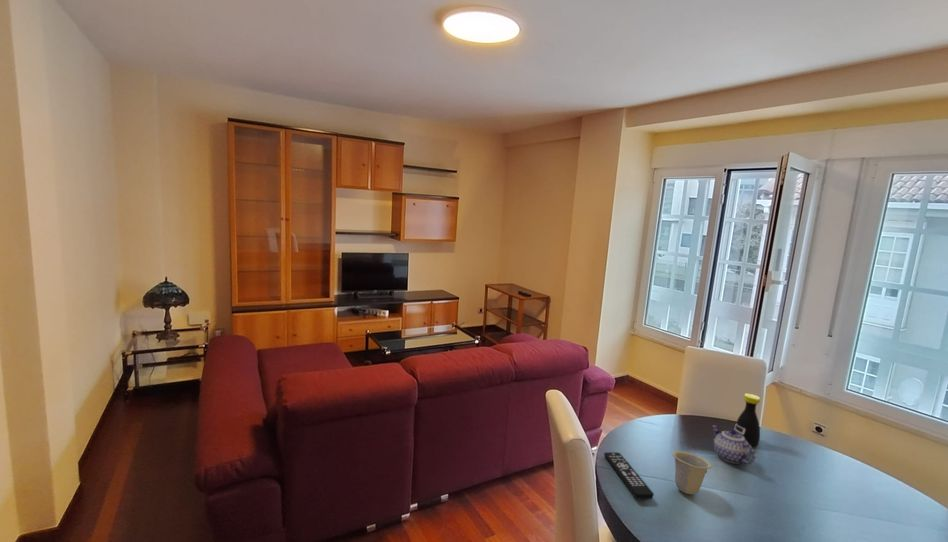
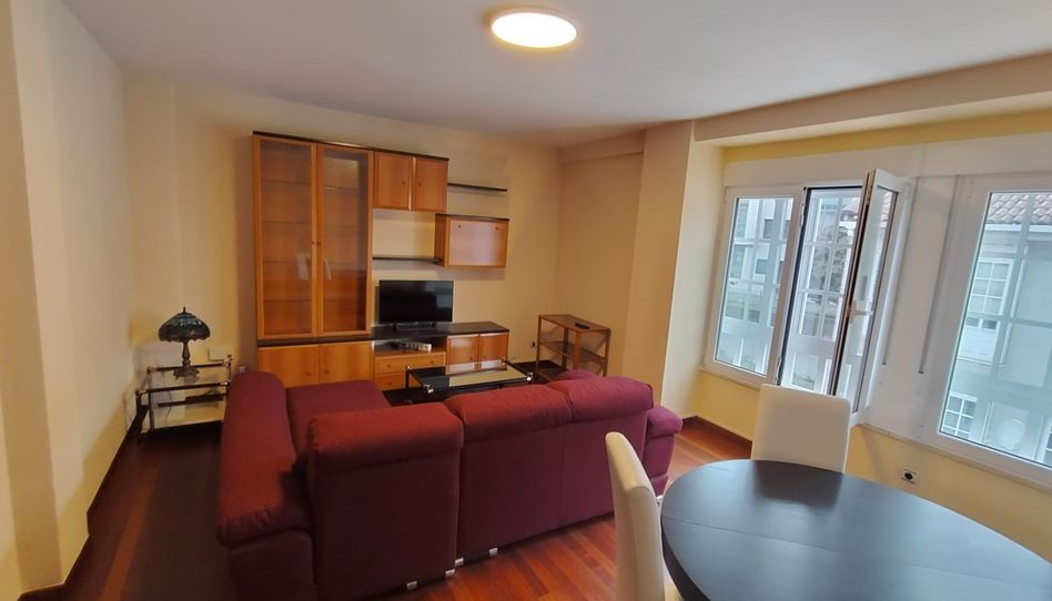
- bottle [733,392,761,446]
- teapot [711,425,756,465]
- remote control [603,451,655,501]
- cup [672,450,712,496]
